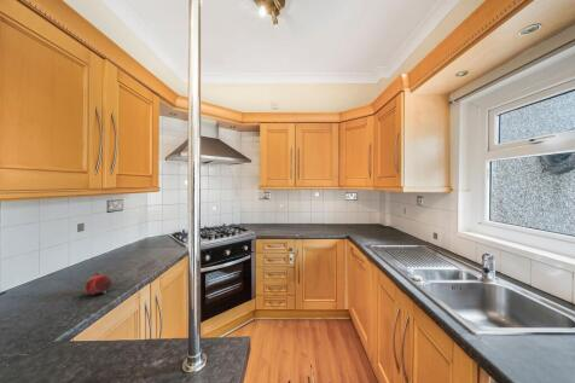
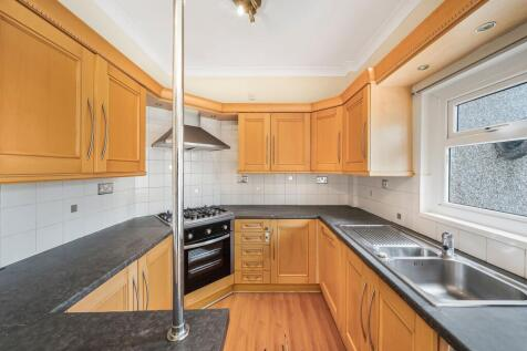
- fruit [85,269,112,296]
